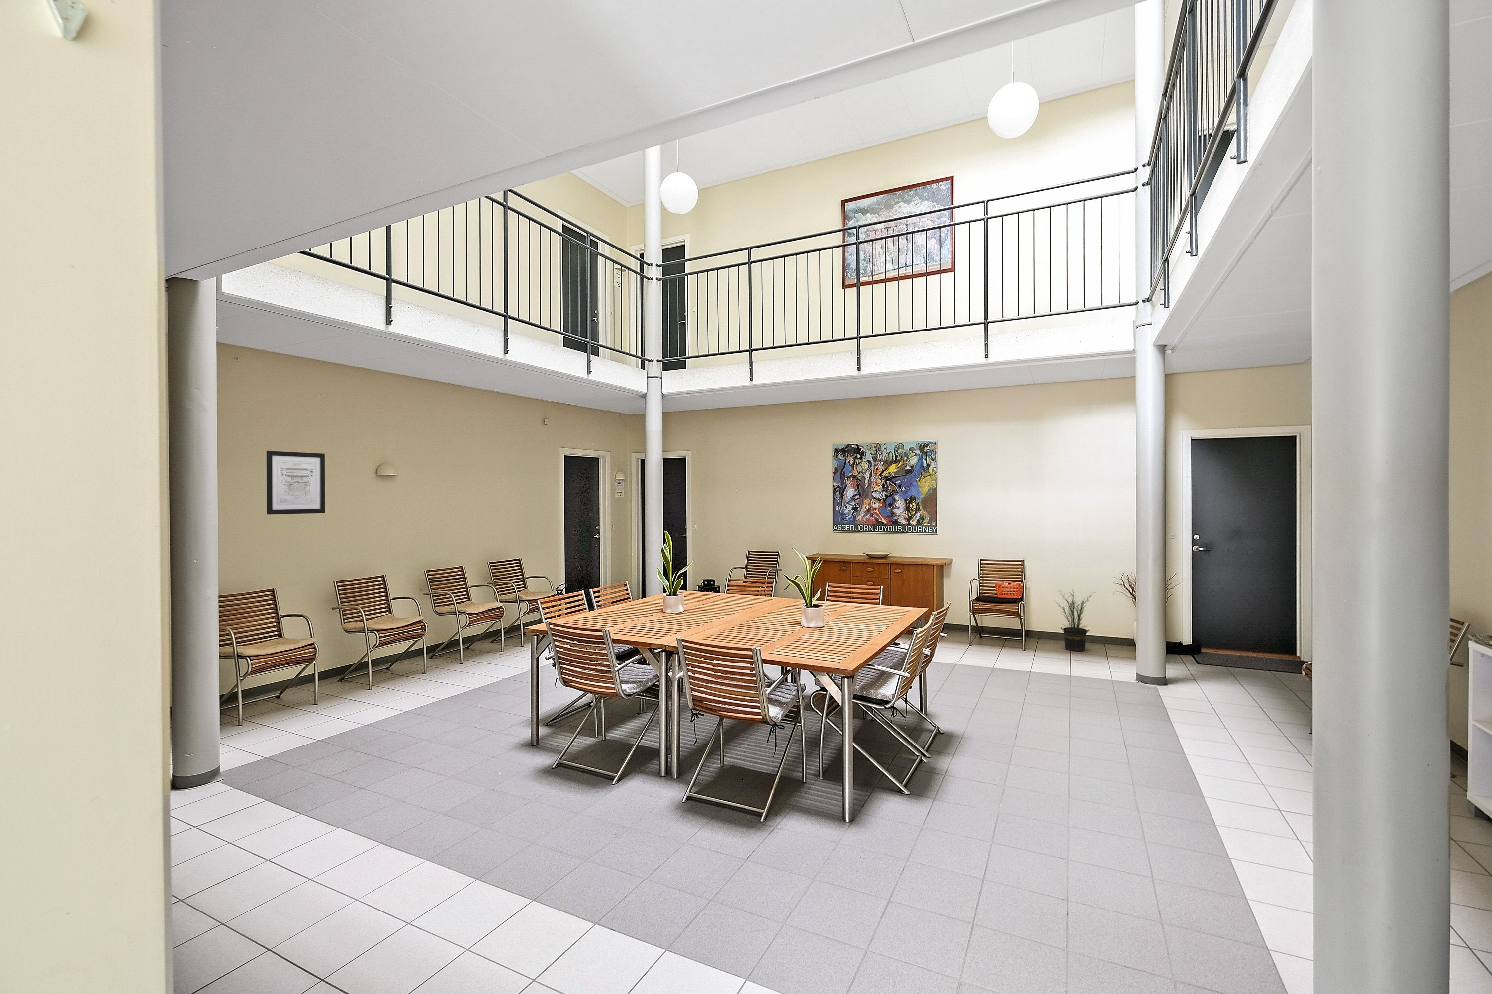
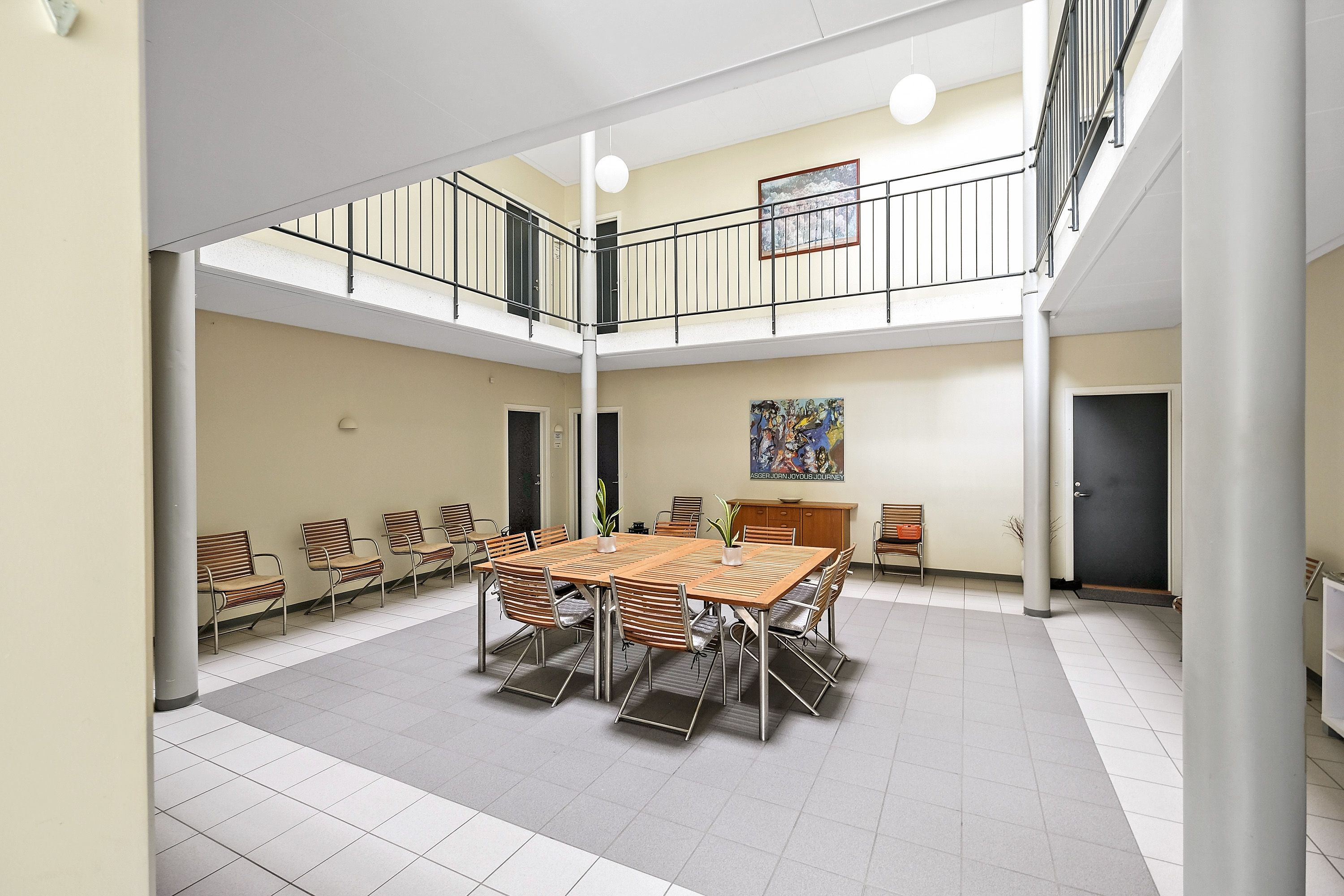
- wall art [266,450,325,515]
- potted plant [1052,588,1095,651]
